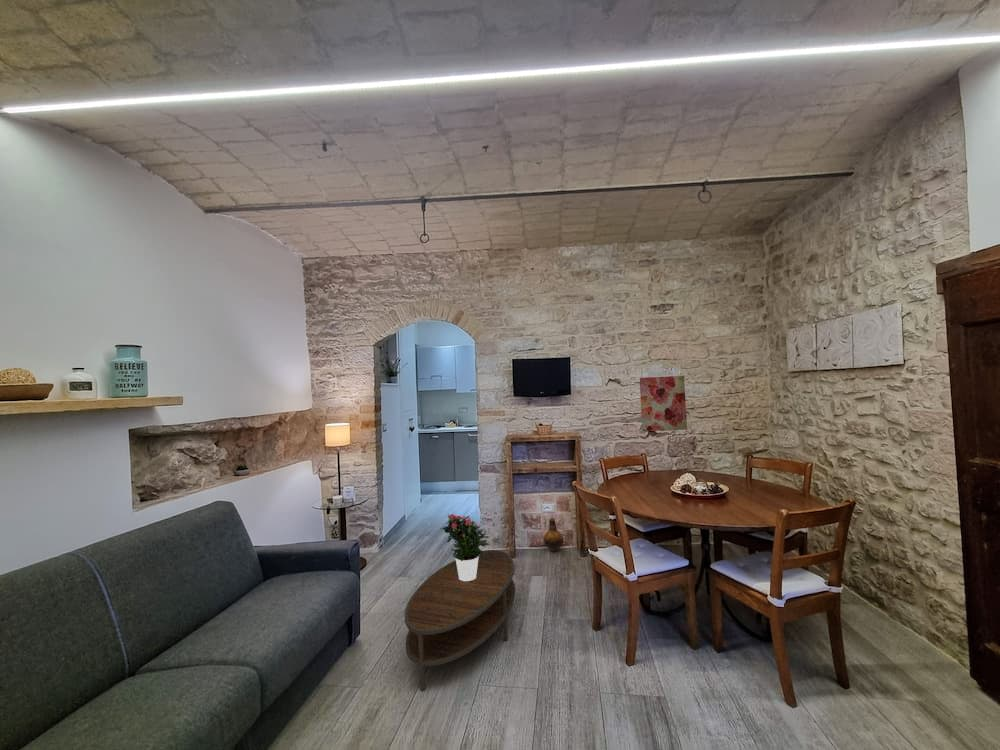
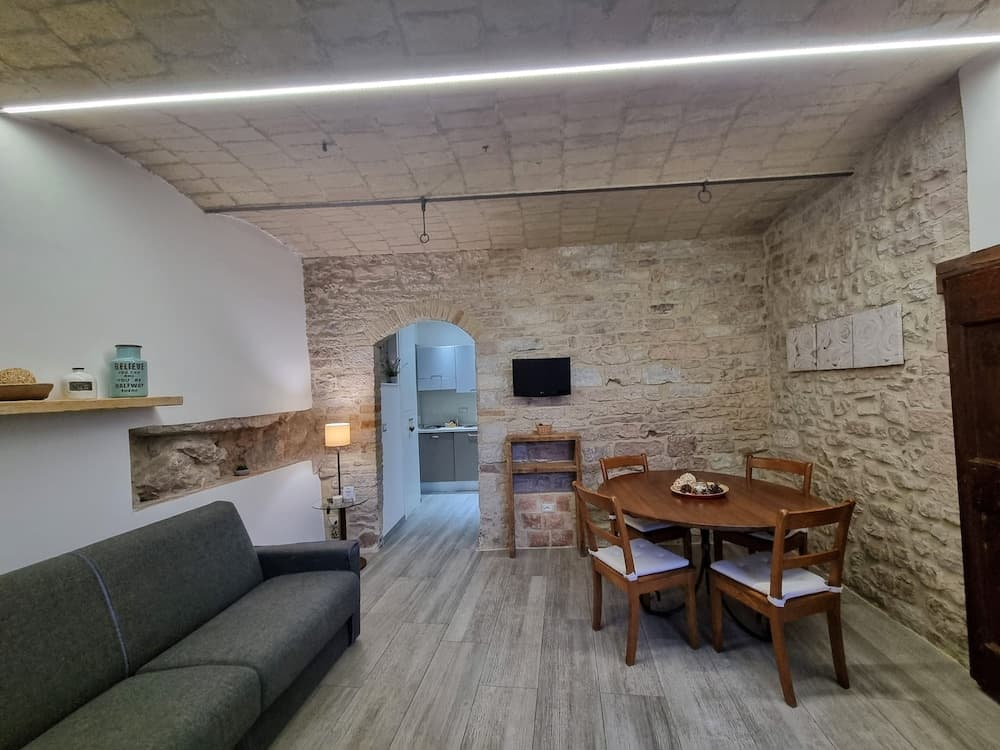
- potted flower [441,513,490,581]
- wall art [639,375,688,432]
- coffee table [404,549,516,693]
- ceramic jug [543,517,564,553]
